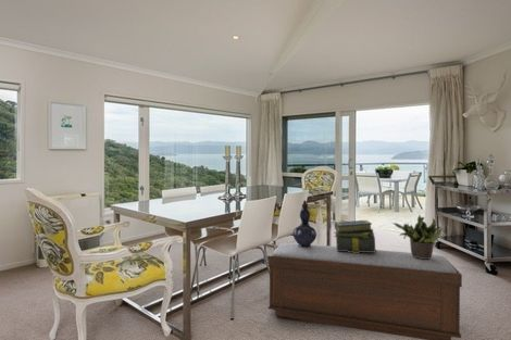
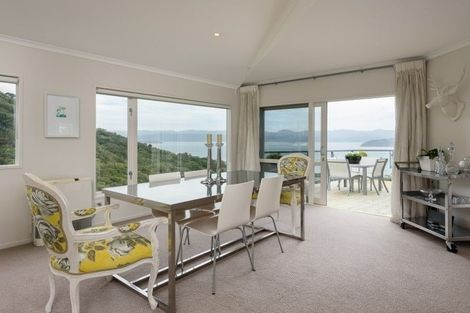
- potted plant [391,214,444,259]
- decorative vase [292,199,317,248]
- stack of books [333,219,376,253]
- bench [267,242,463,340]
